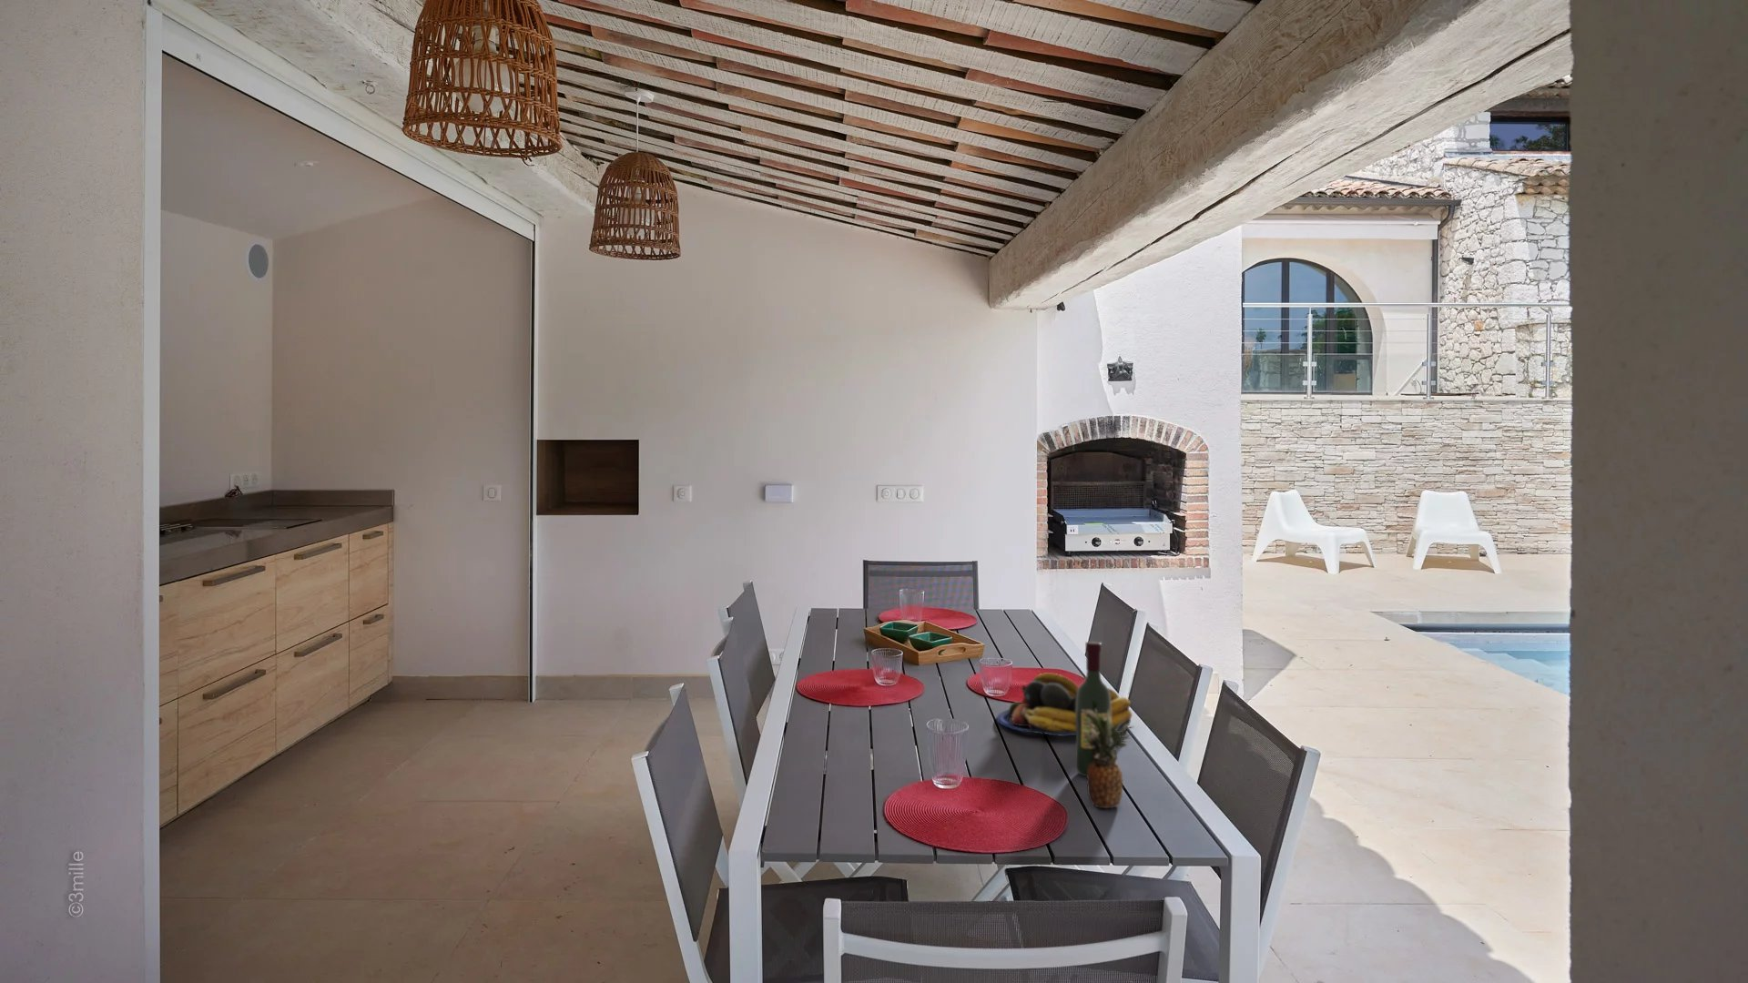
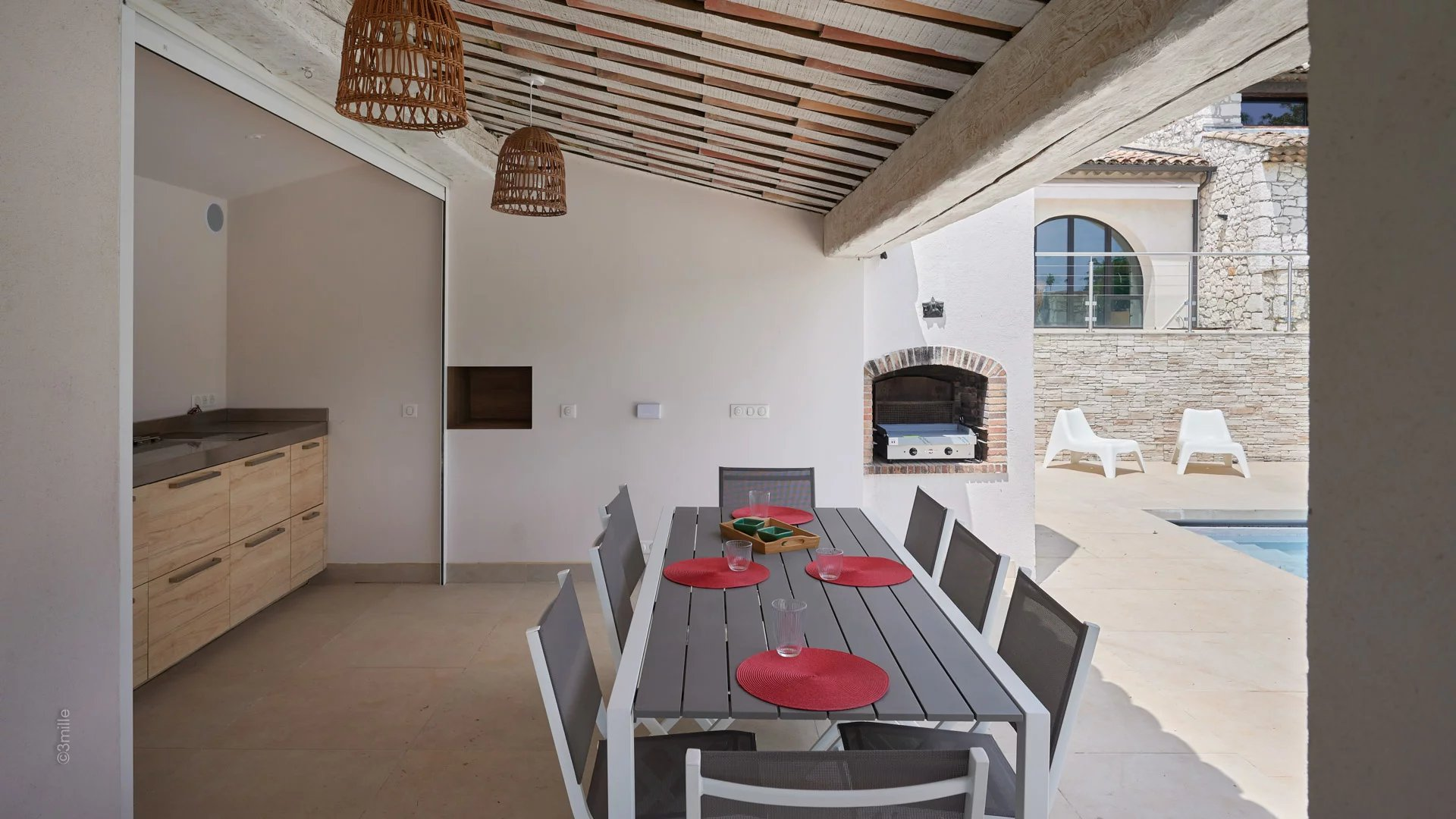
- fruit [1082,709,1136,809]
- fruit bowl [996,672,1132,737]
- wine bottle [1074,641,1112,778]
